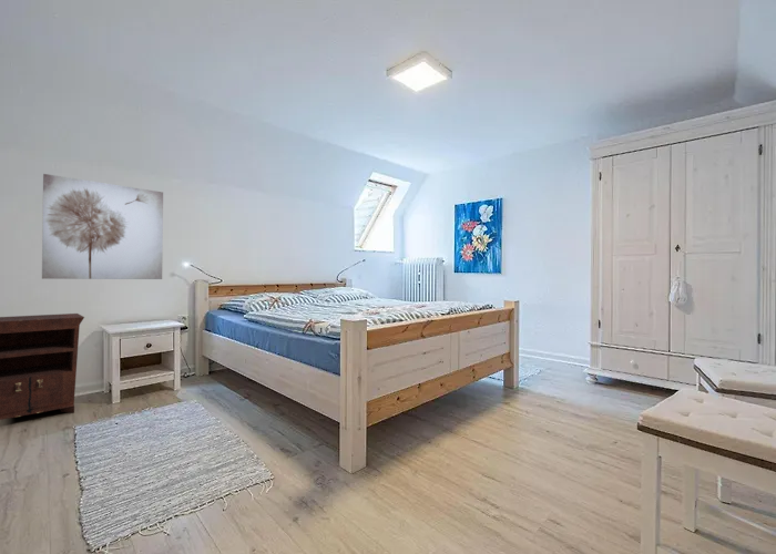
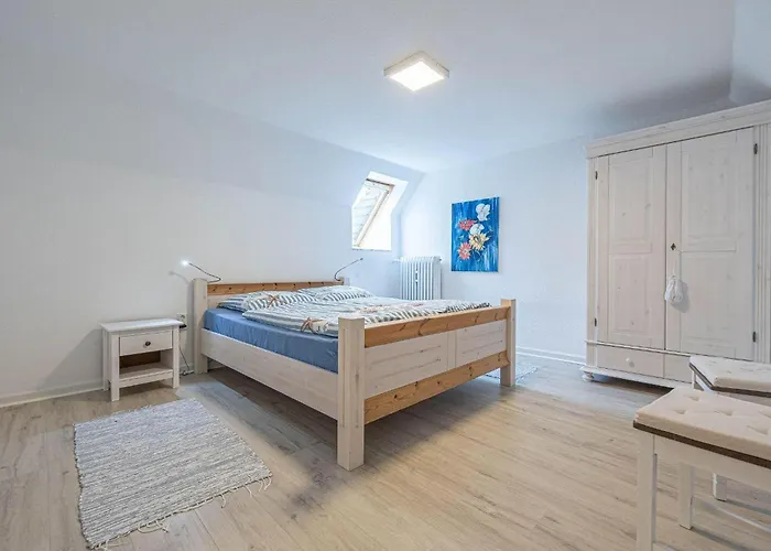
- wall art [41,173,164,280]
- nightstand [0,312,85,421]
